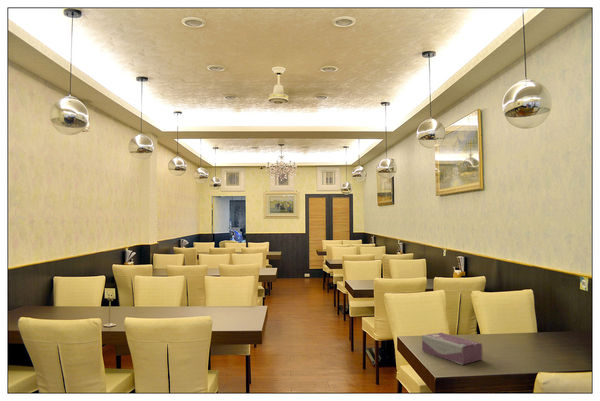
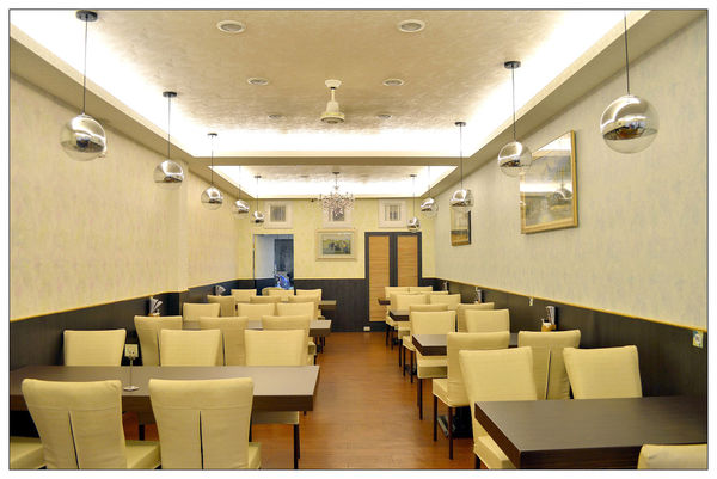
- tissue box [421,331,483,366]
